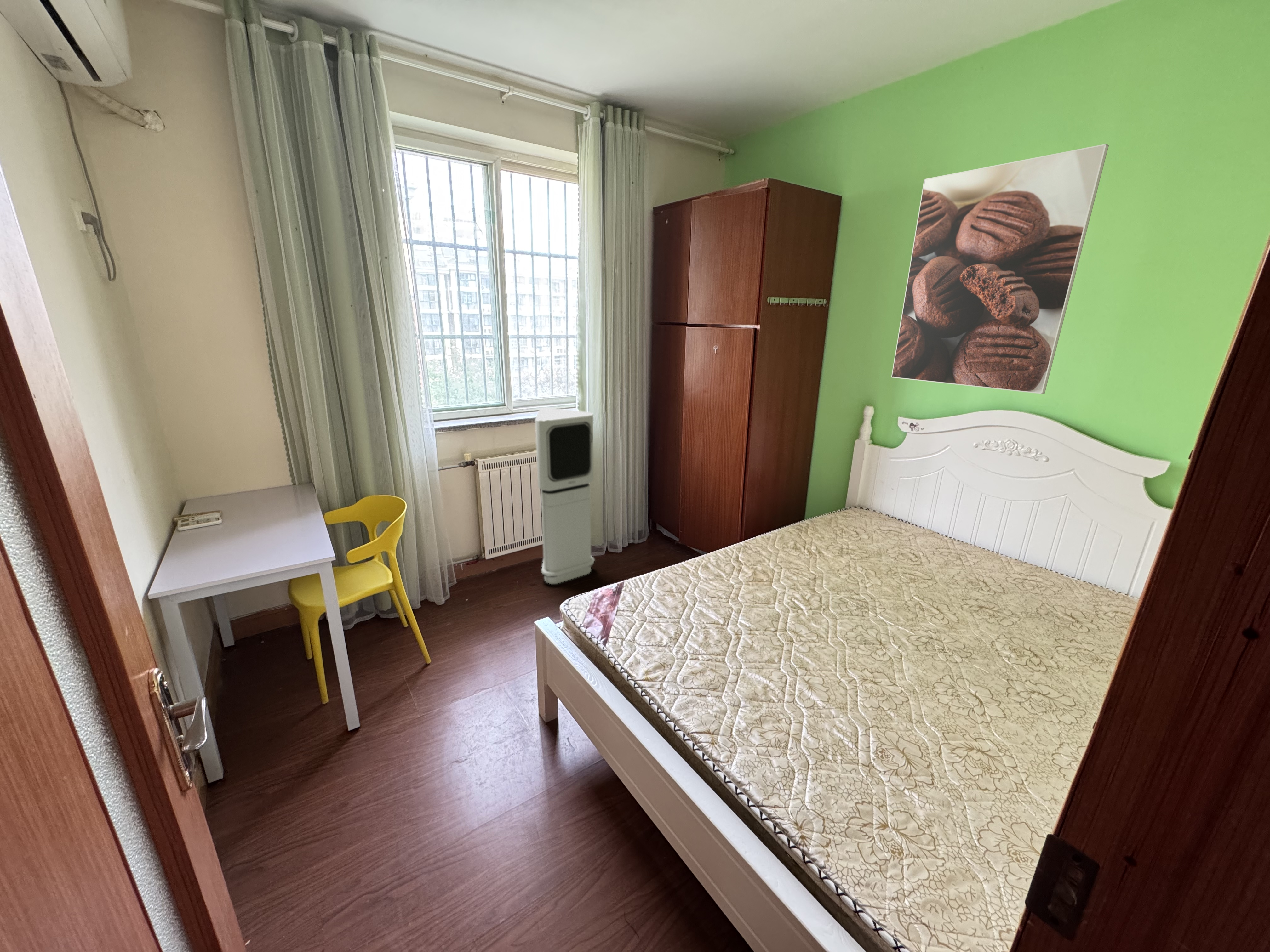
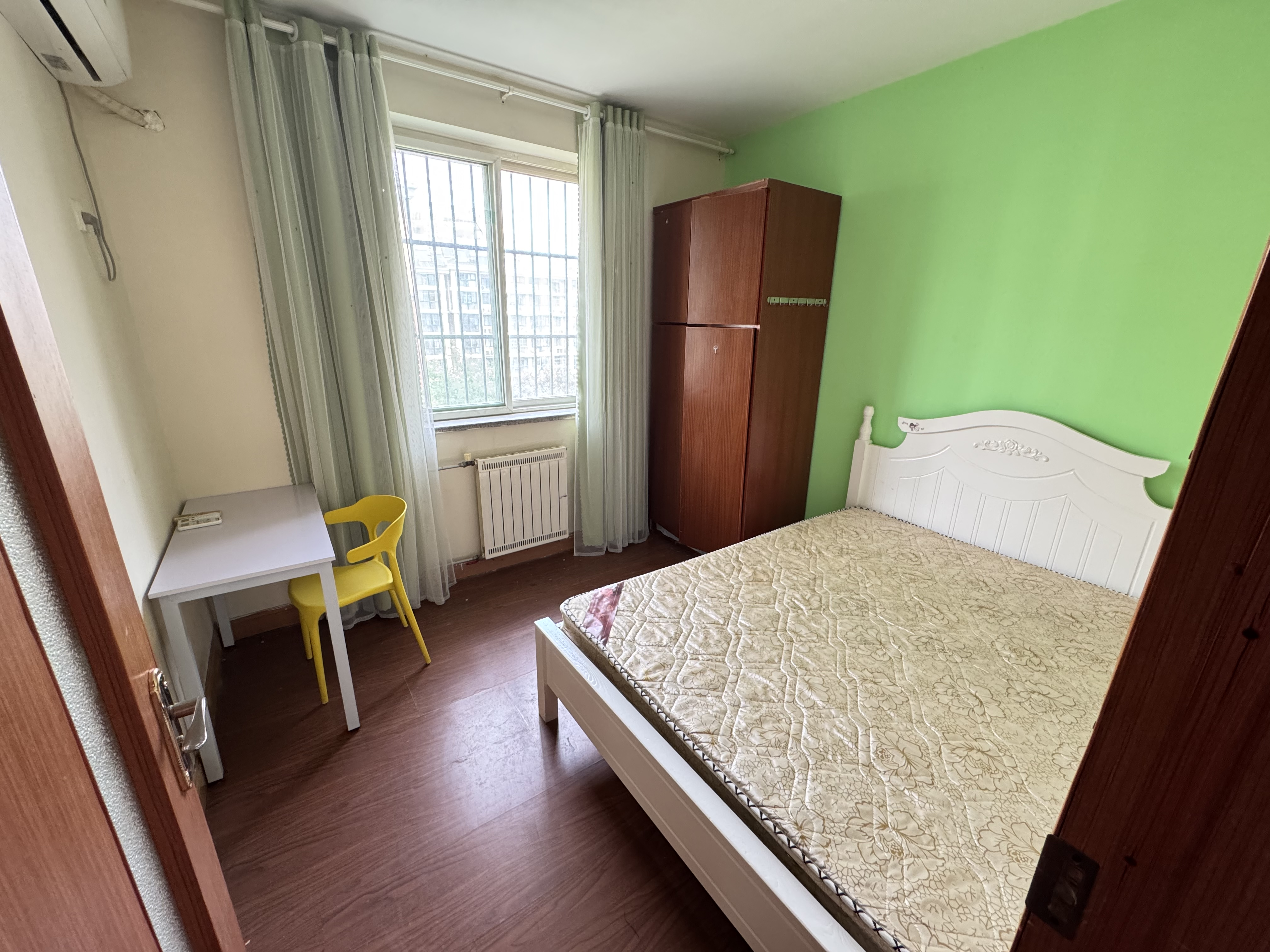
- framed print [891,144,1109,394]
- air purifier [535,407,595,584]
